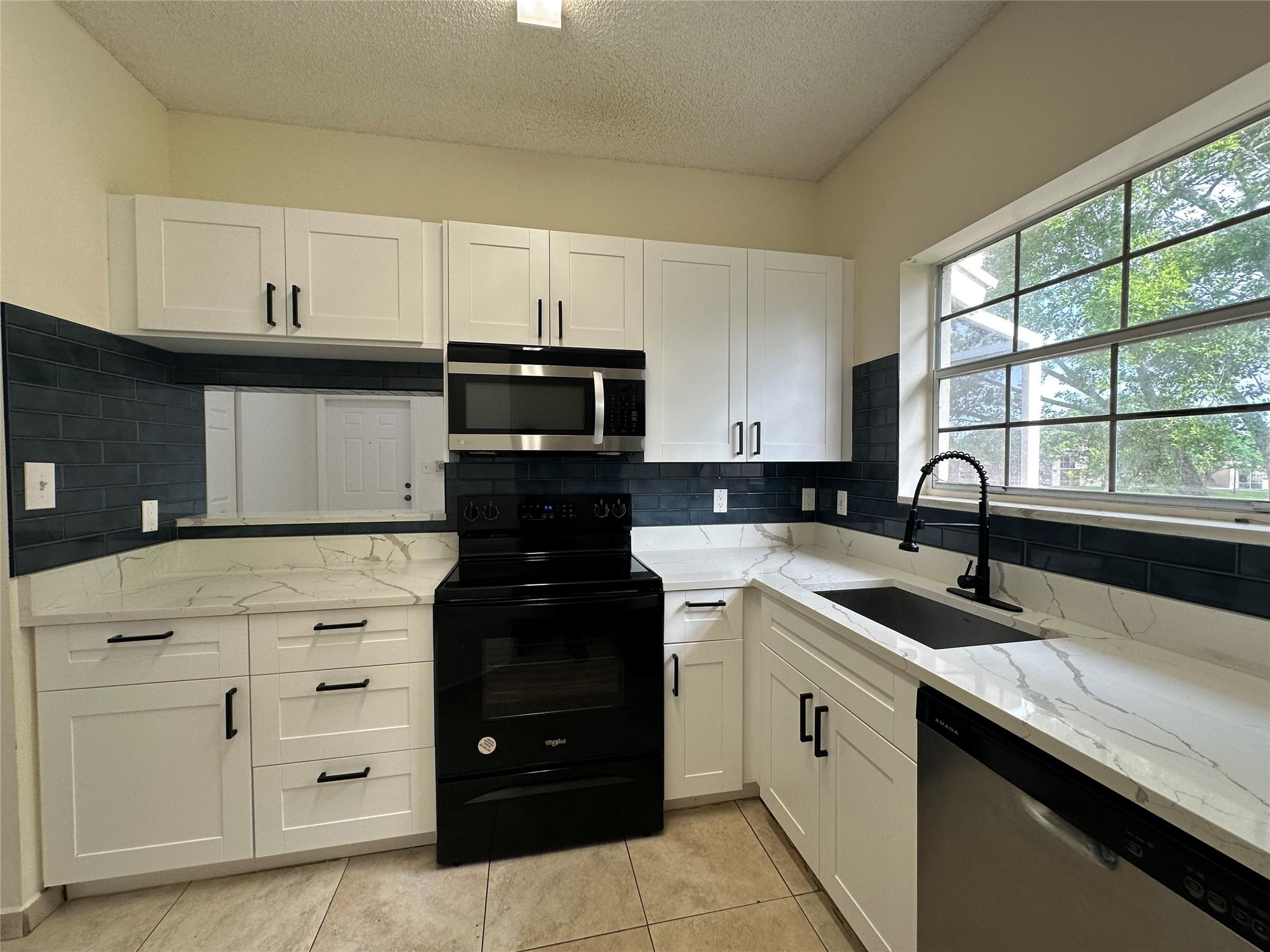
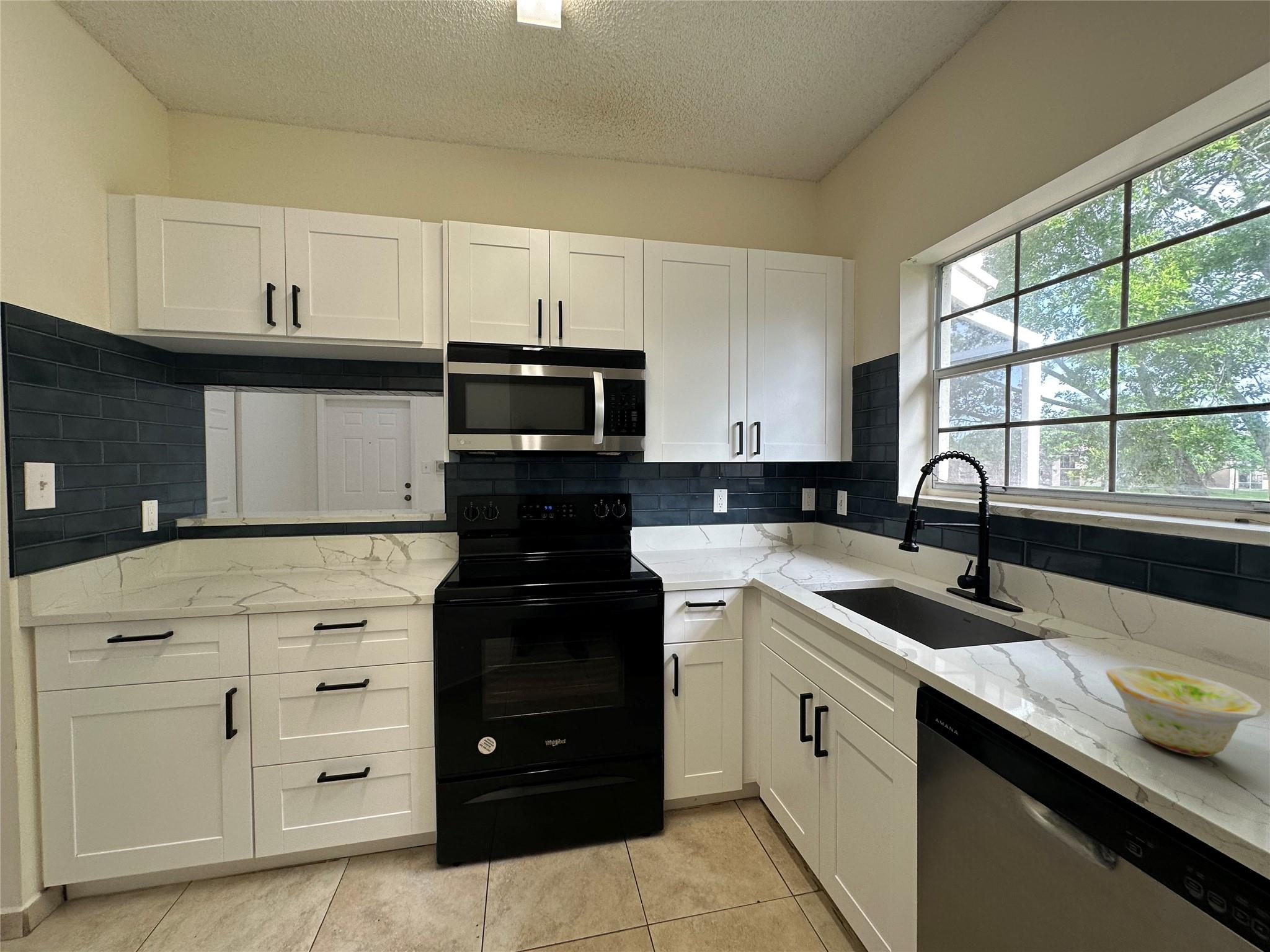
+ bowl [1105,665,1266,758]
